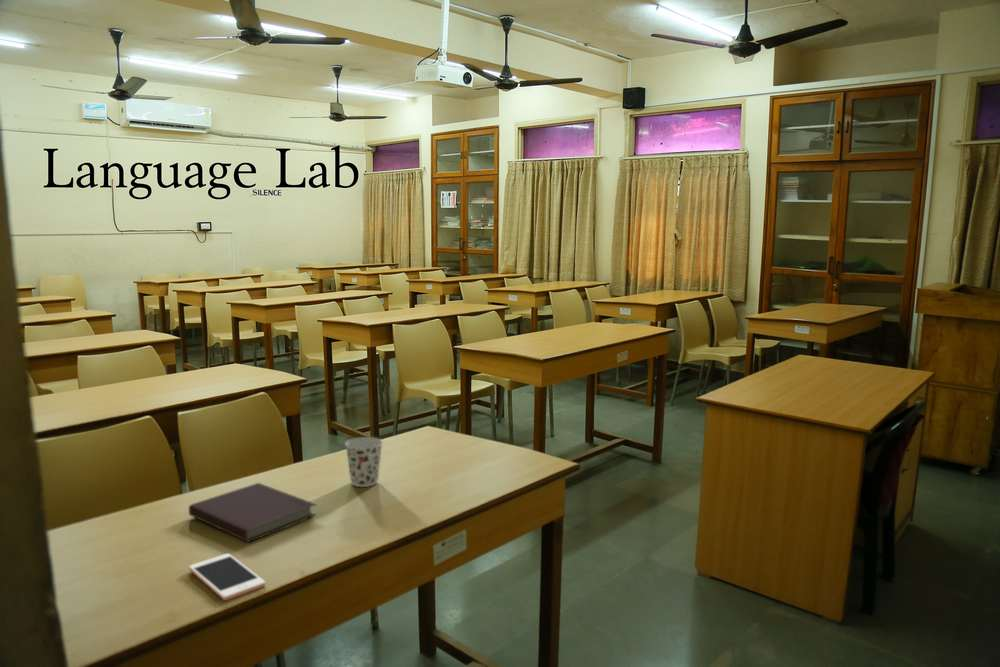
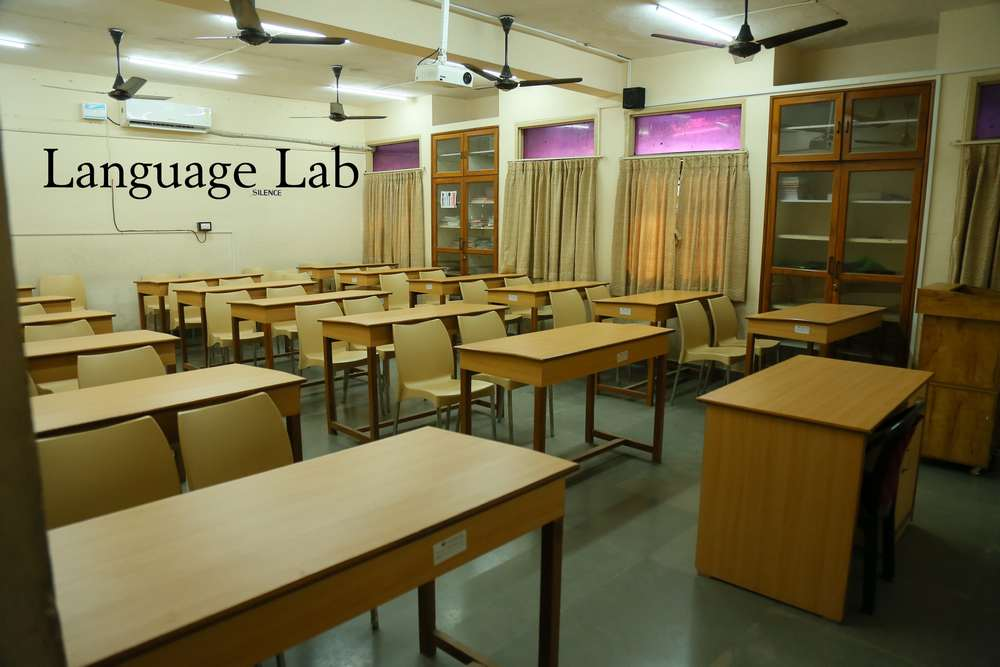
- cup [344,436,384,488]
- cell phone [188,553,266,601]
- notebook [188,482,318,543]
